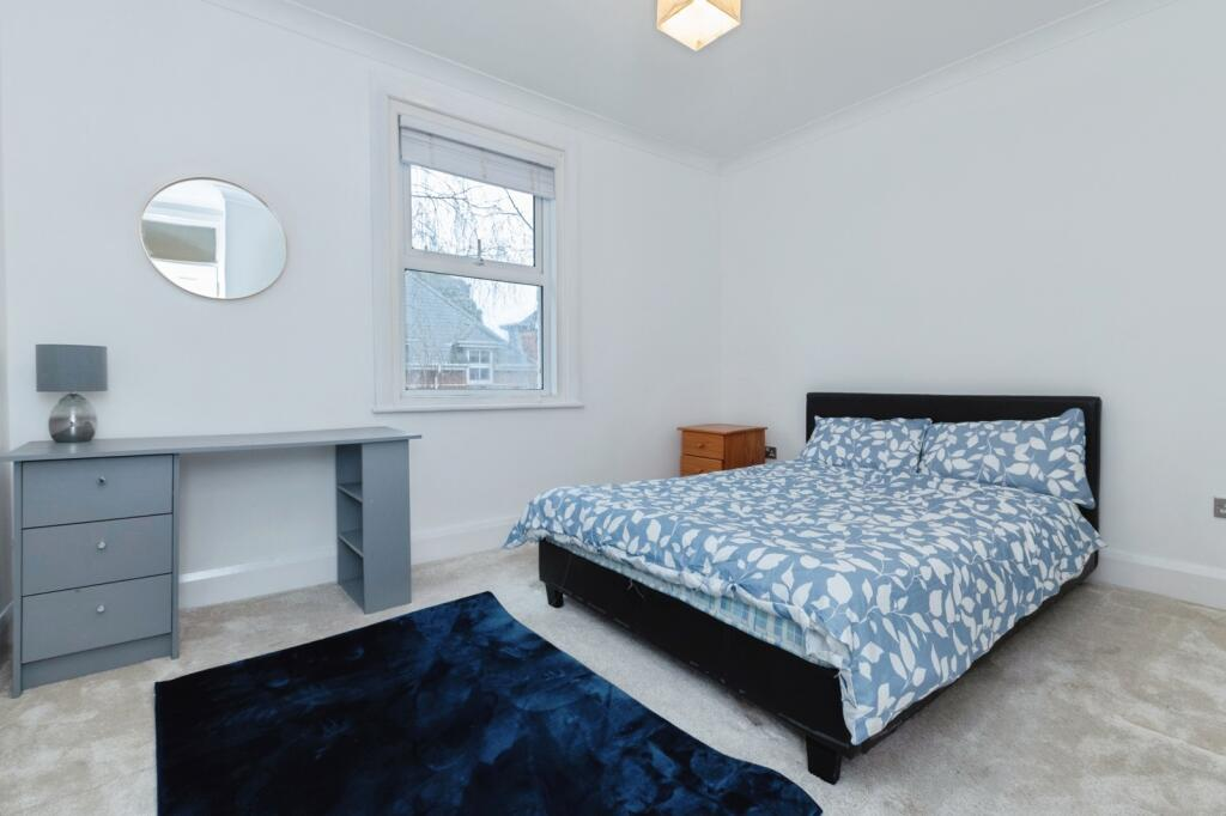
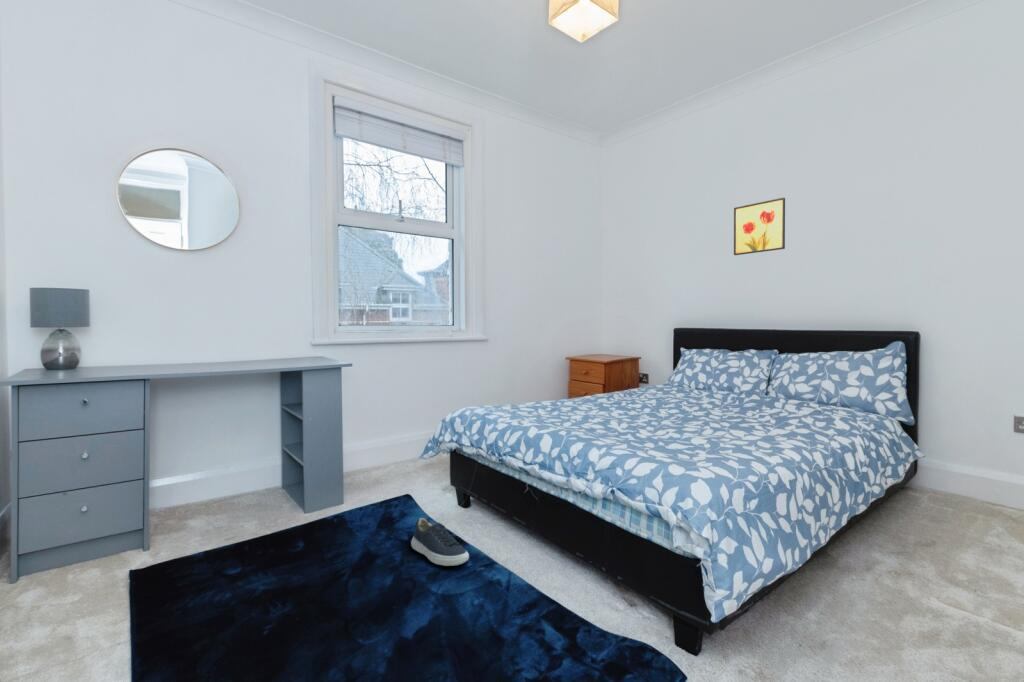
+ shoe [410,517,470,567]
+ wall art [733,197,786,256]
